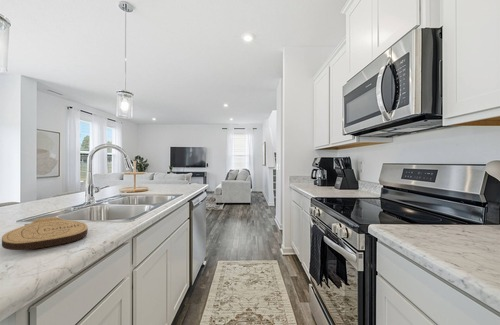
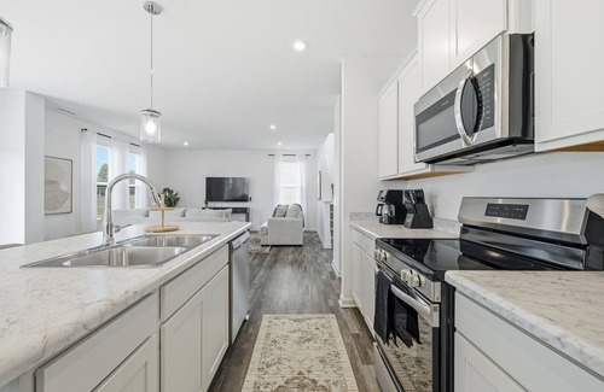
- key chain [1,216,89,251]
